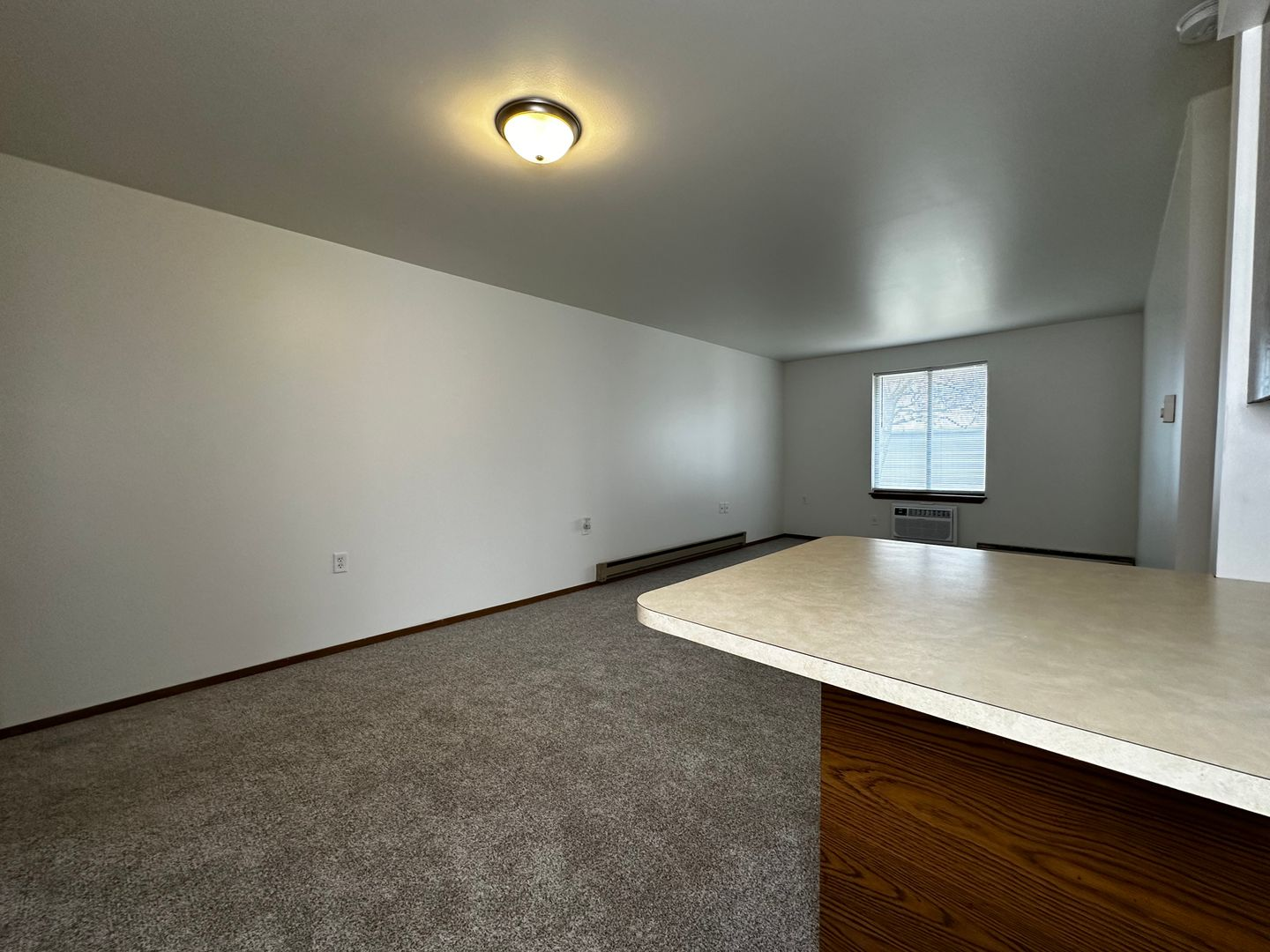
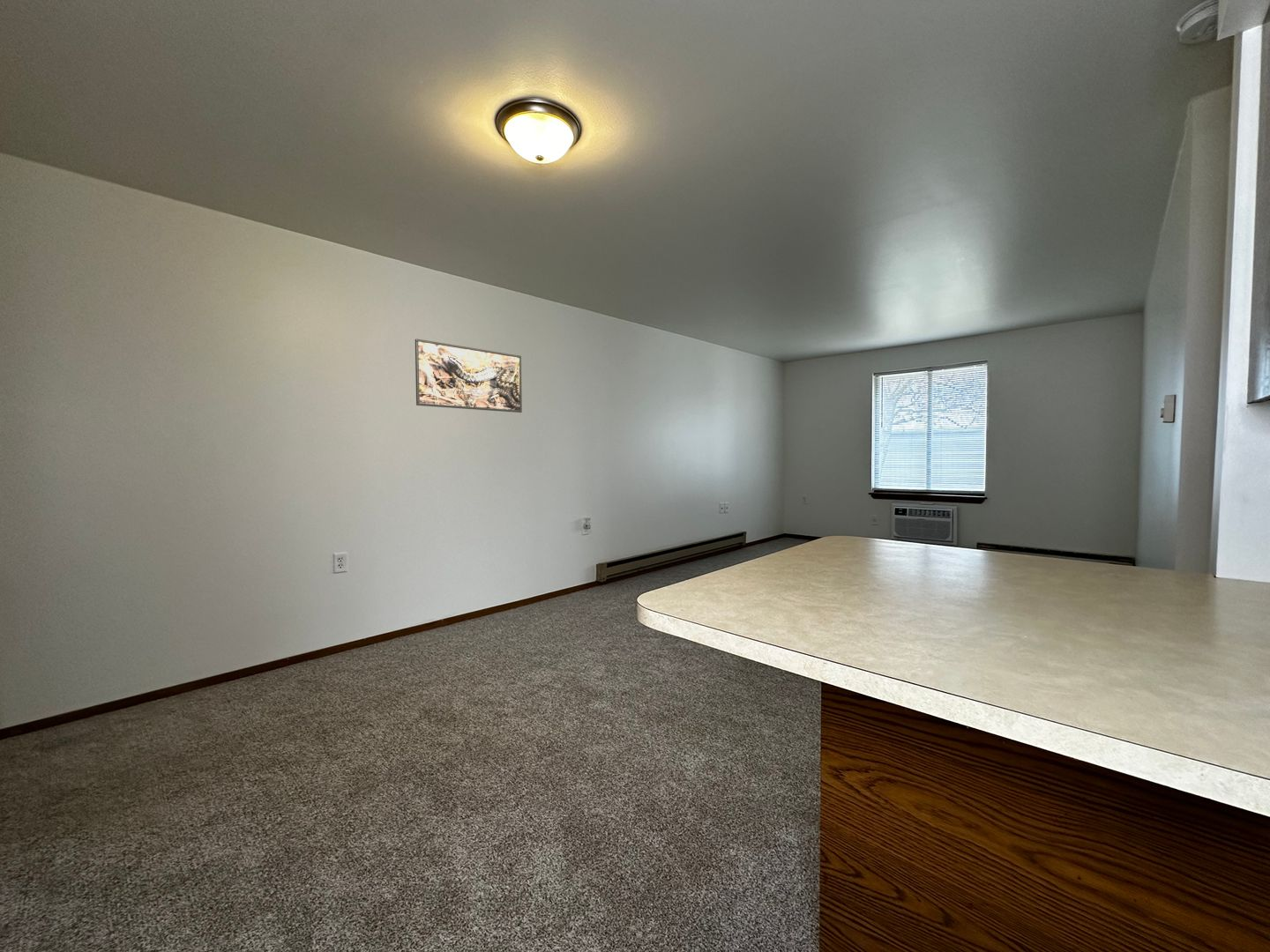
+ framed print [415,338,523,413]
